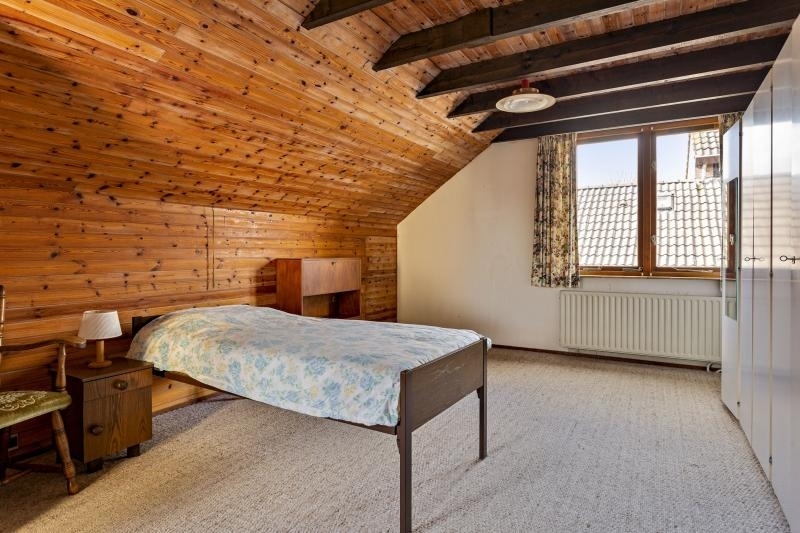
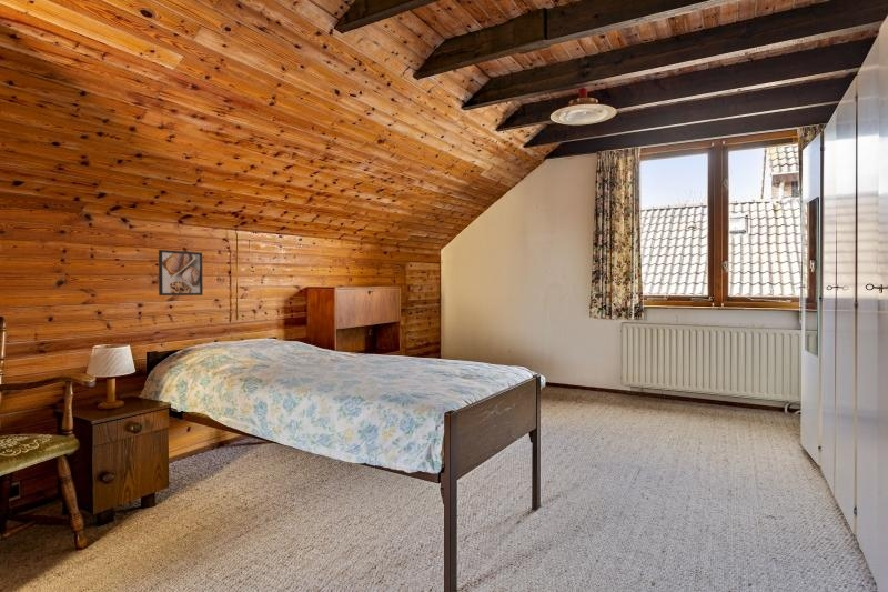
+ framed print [158,249,204,297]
